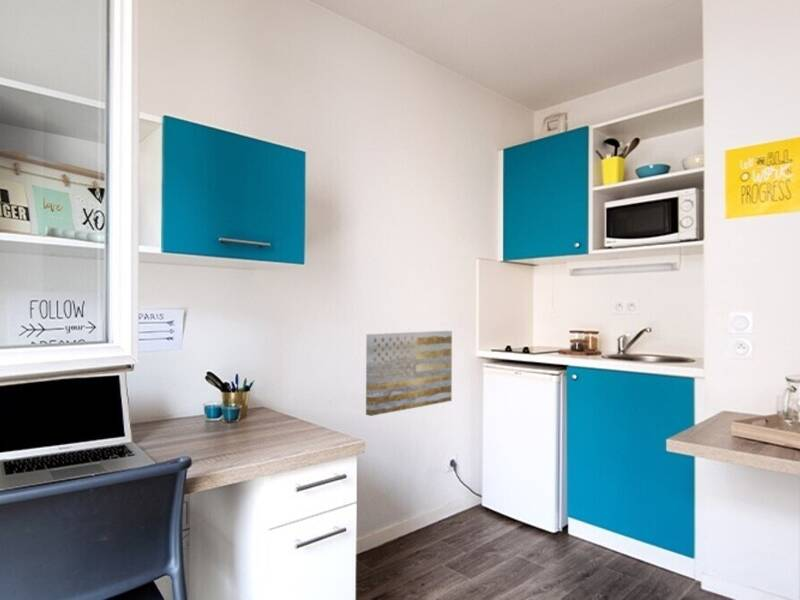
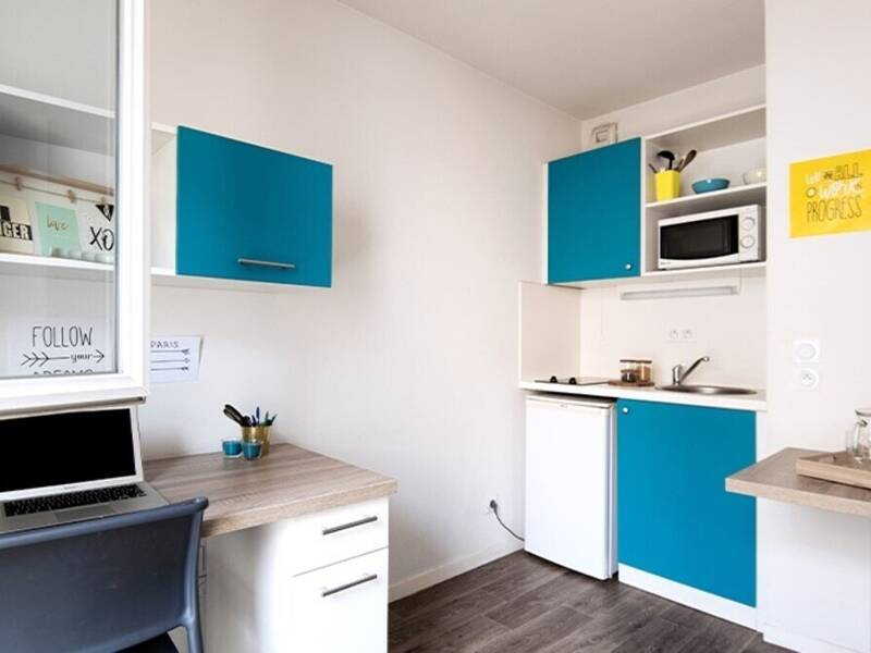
- wall art [365,330,453,417]
